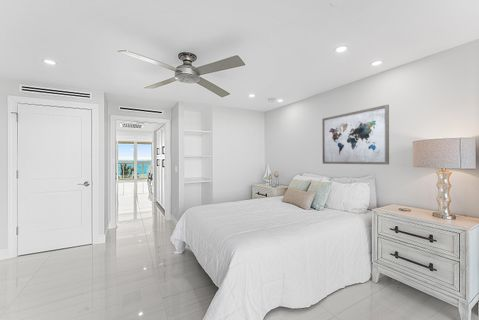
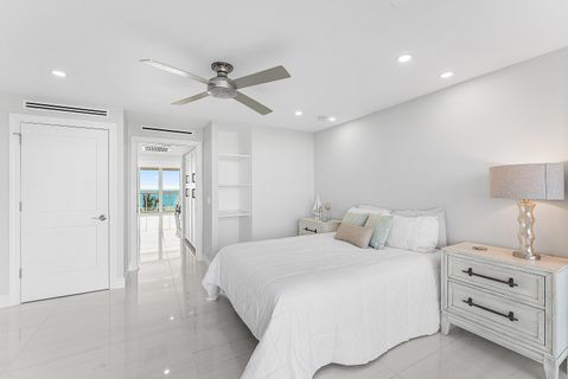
- wall art [321,104,390,166]
